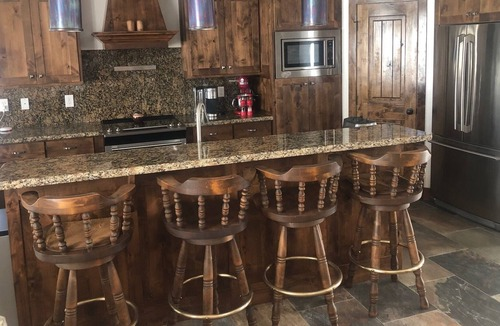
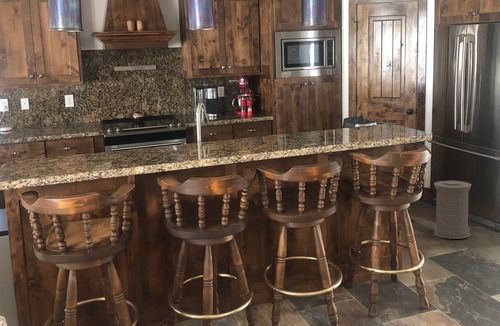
+ trash can [433,180,472,240]
